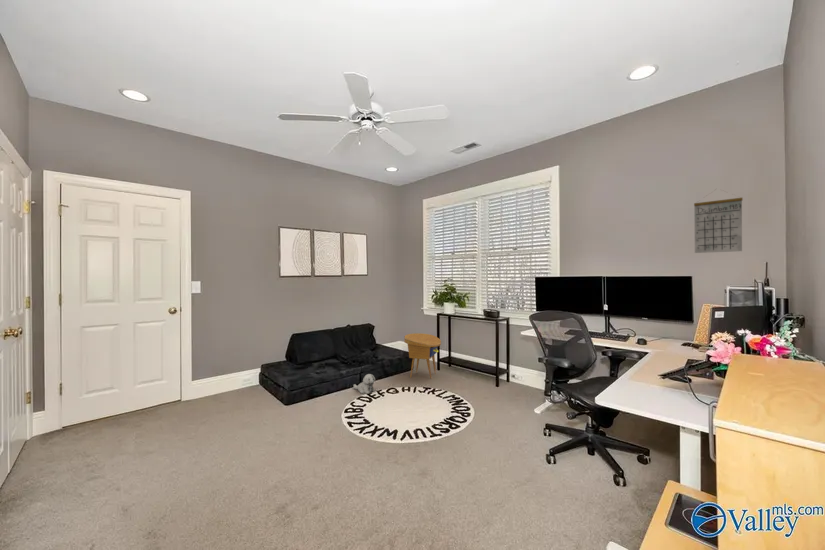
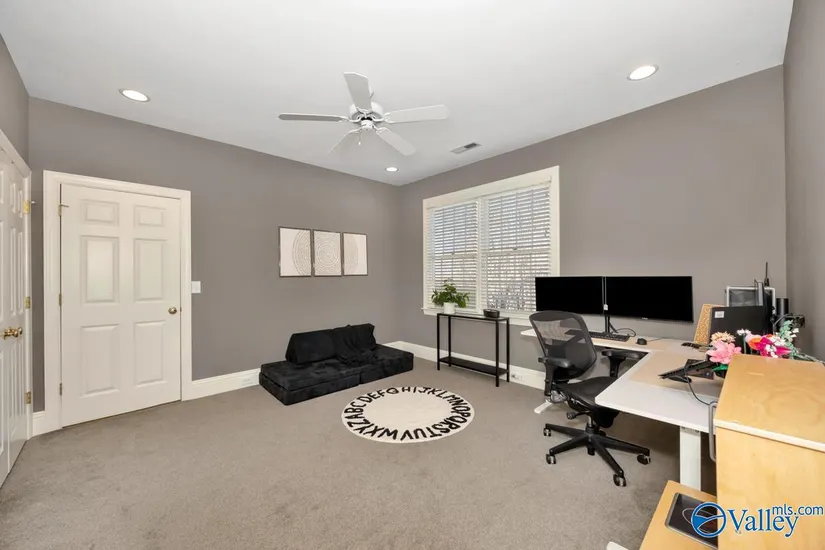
- side table [403,332,442,379]
- plush toy [352,373,376,394]
- calendar [693,189,744,254]
